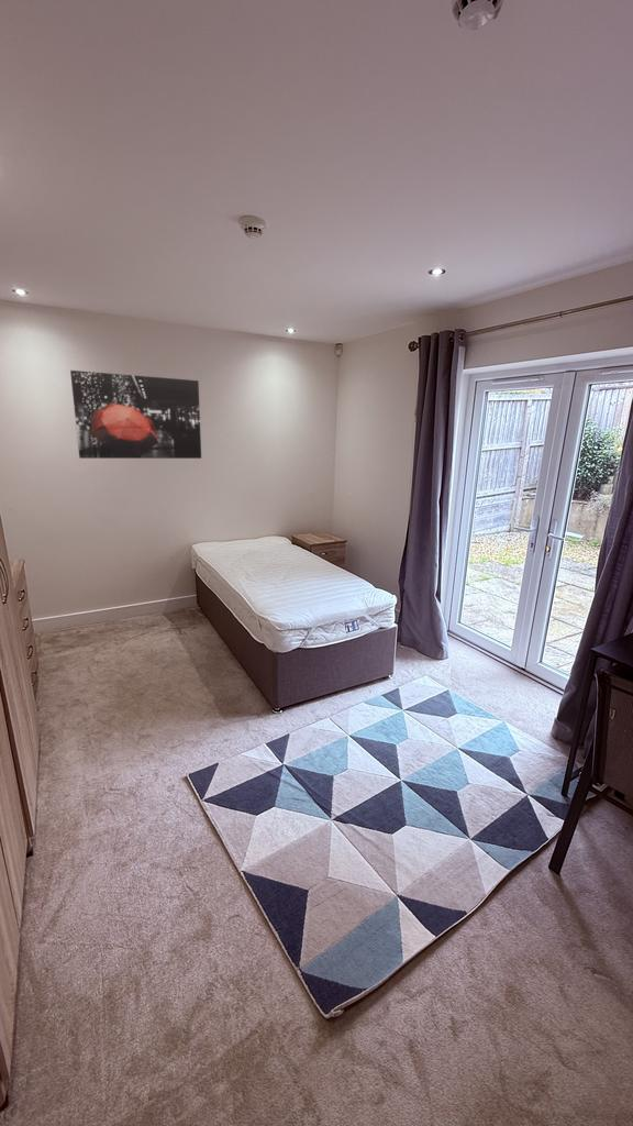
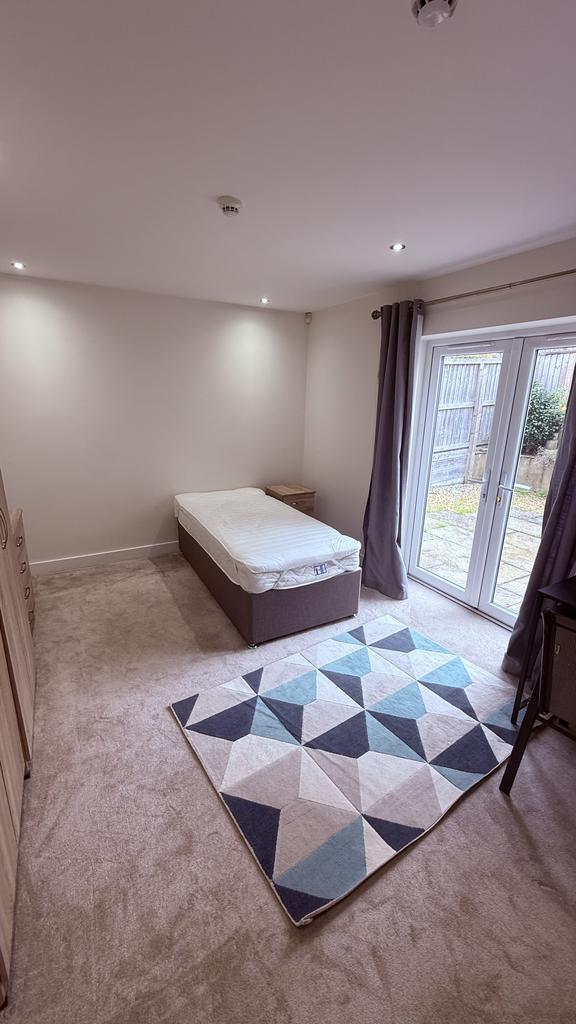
- wall art [69,369,202,460]
